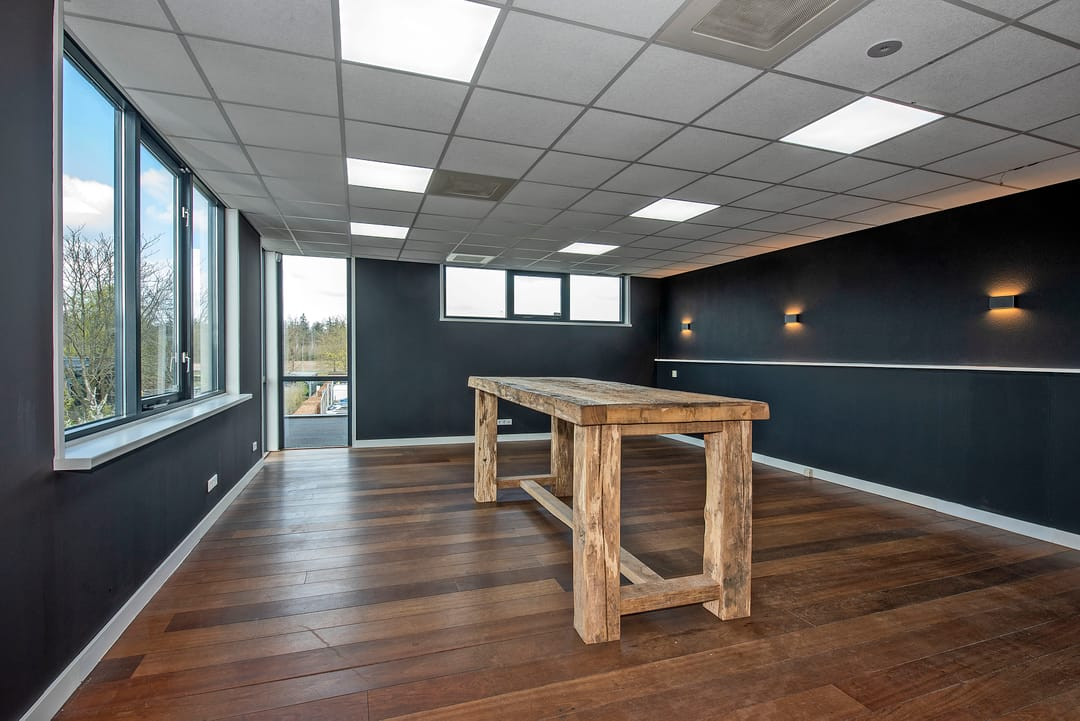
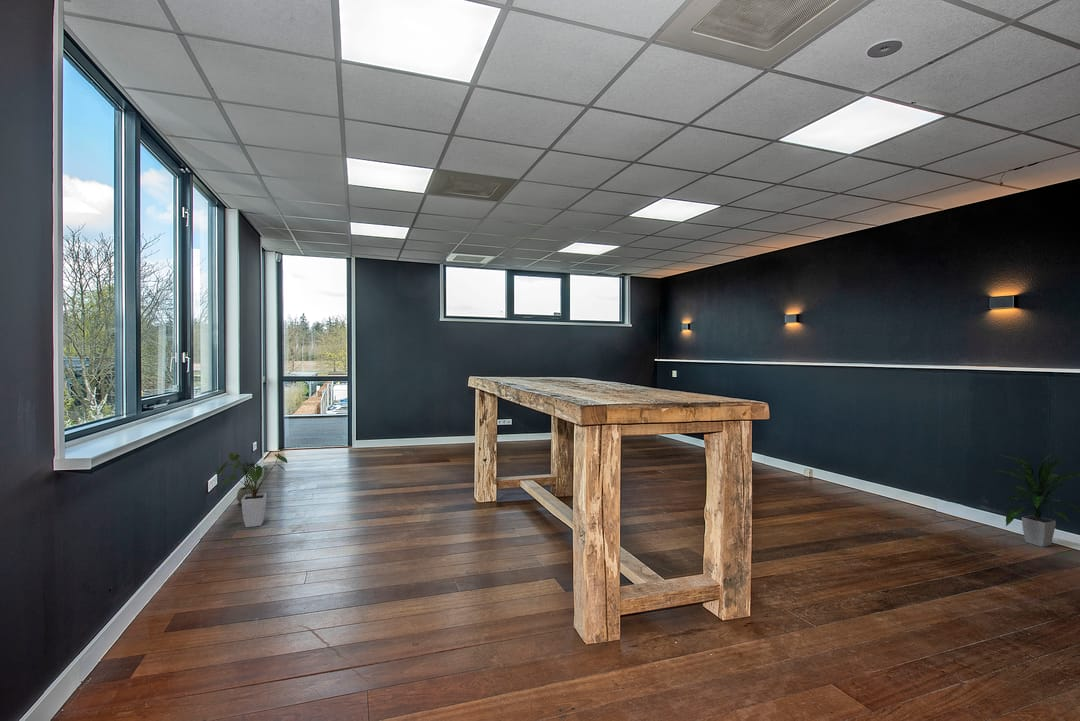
+ potted plant [236,458,268,506]
+ house plant [216,452,288,528]
+ indoor plant [994,452,1080,548]
